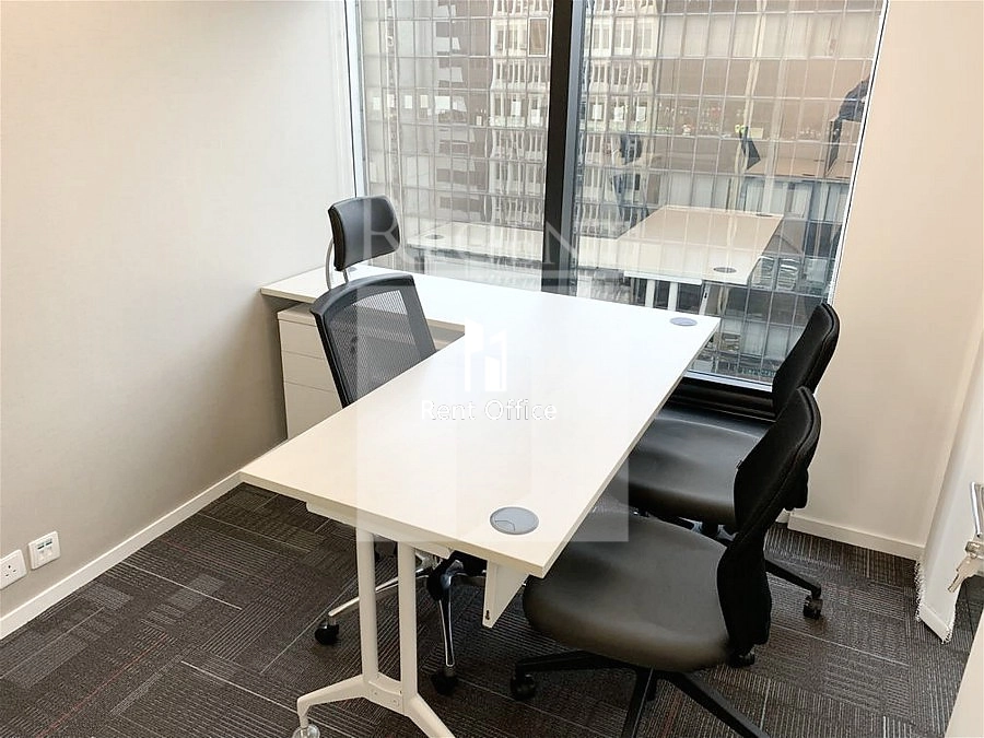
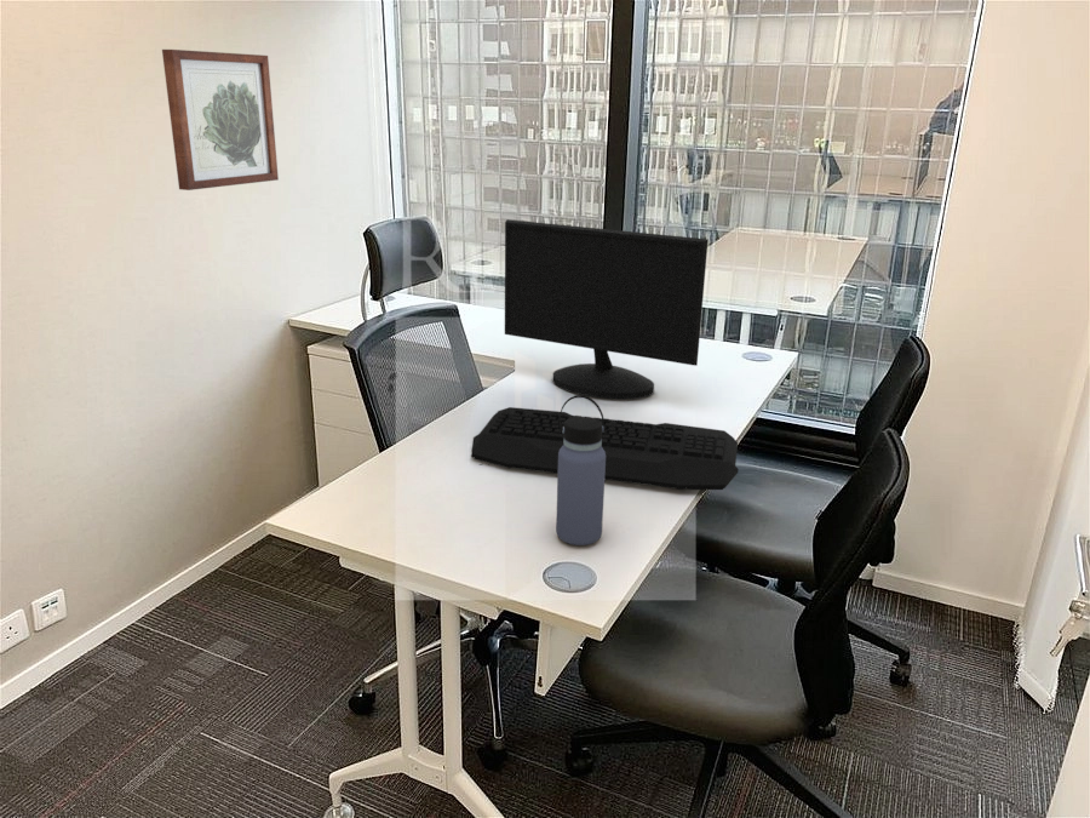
+ wall art [161,48,280,191]
+ keyboard [470,406,740,491]
+ computer monitor [504,218,710,400]
+ water bottle [555,394,606,547]
